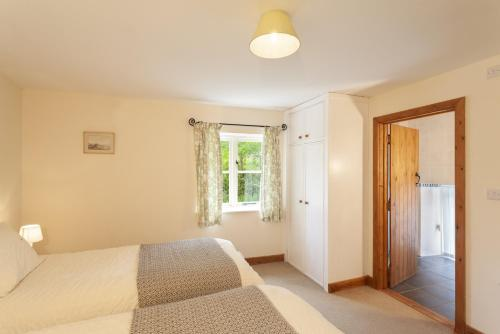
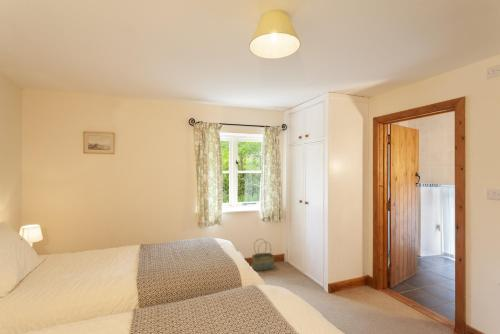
+ basket [251,238,275,272]
